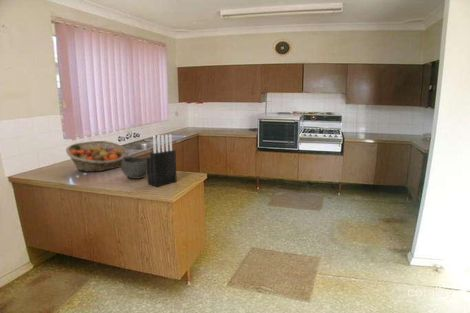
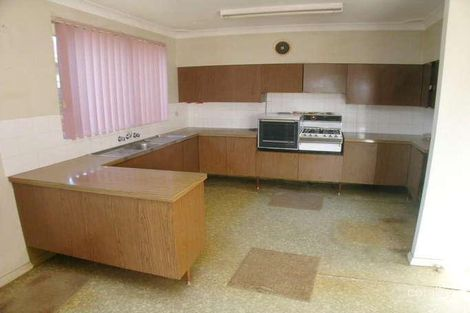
- bowl [120,155,147,180]
- fruit basket [65,140,129,173]
- knife block [146,133,178,188]
